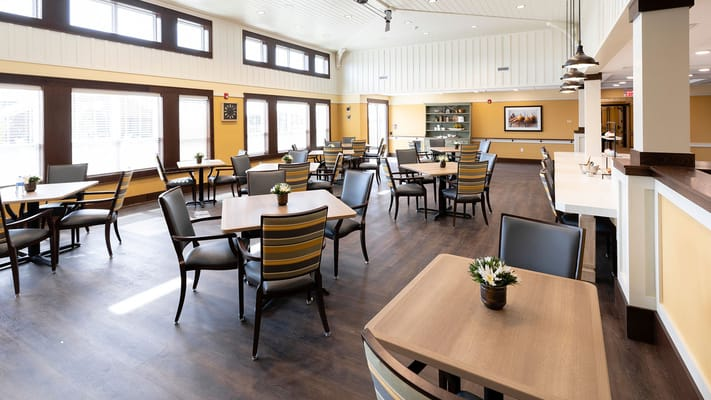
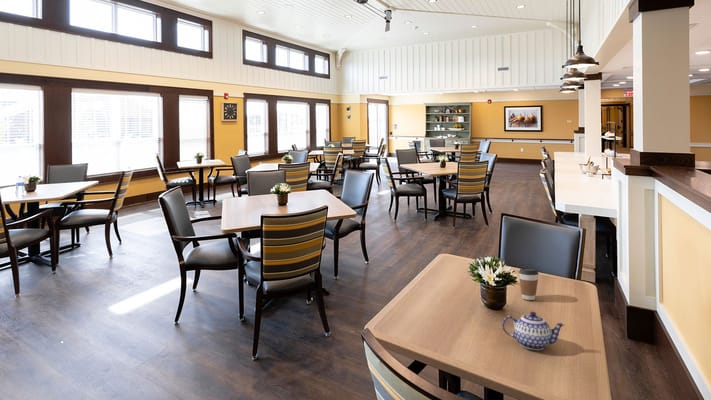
+ teapot [501,311,565,351]
+ coffee cup [518,267,540,301]
